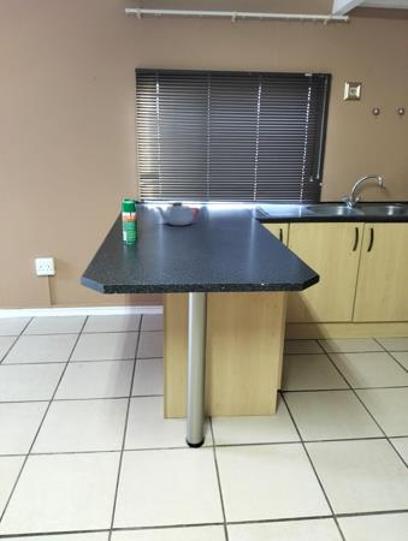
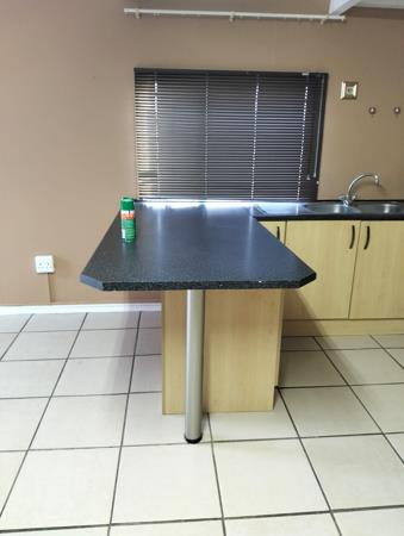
- teapot [154,201,200,226]
